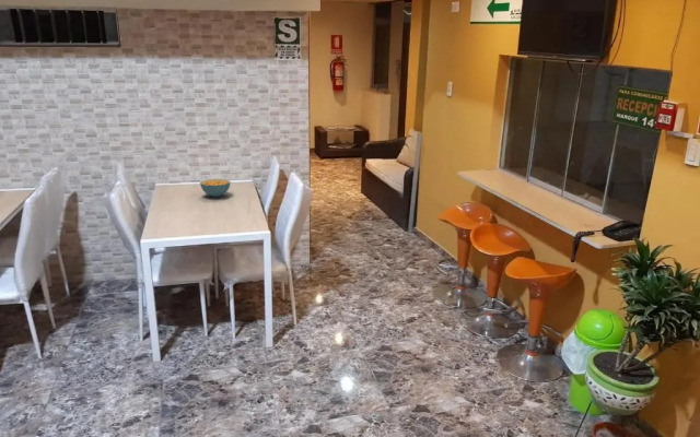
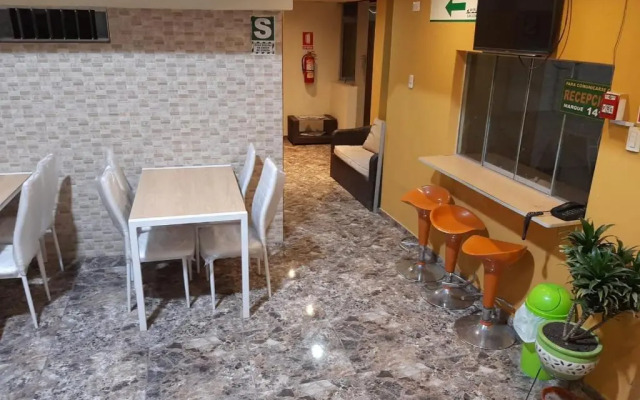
- cereal bowl [199,178,232,198]
